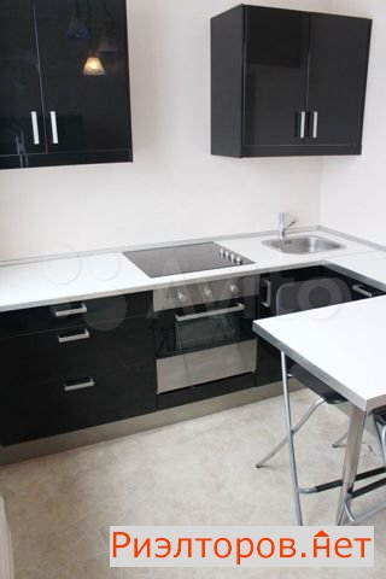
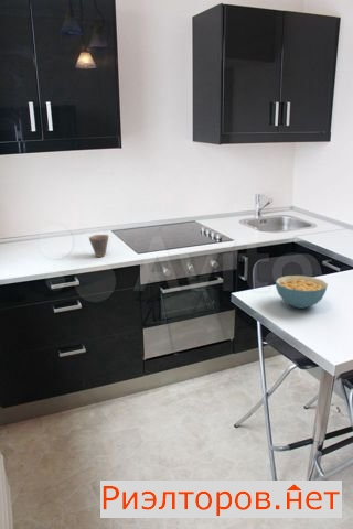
+ cup [88,234,109,258]
+ cereal bowl [275,274,329,310]
